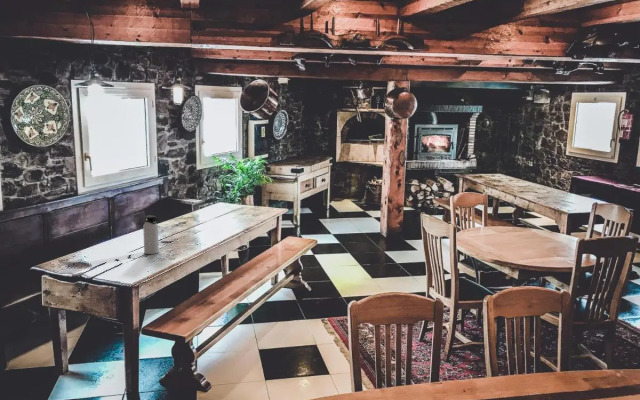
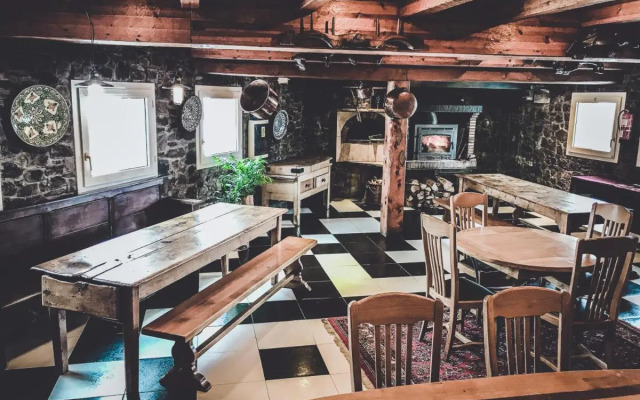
- water bottle [142,214,160,255]
